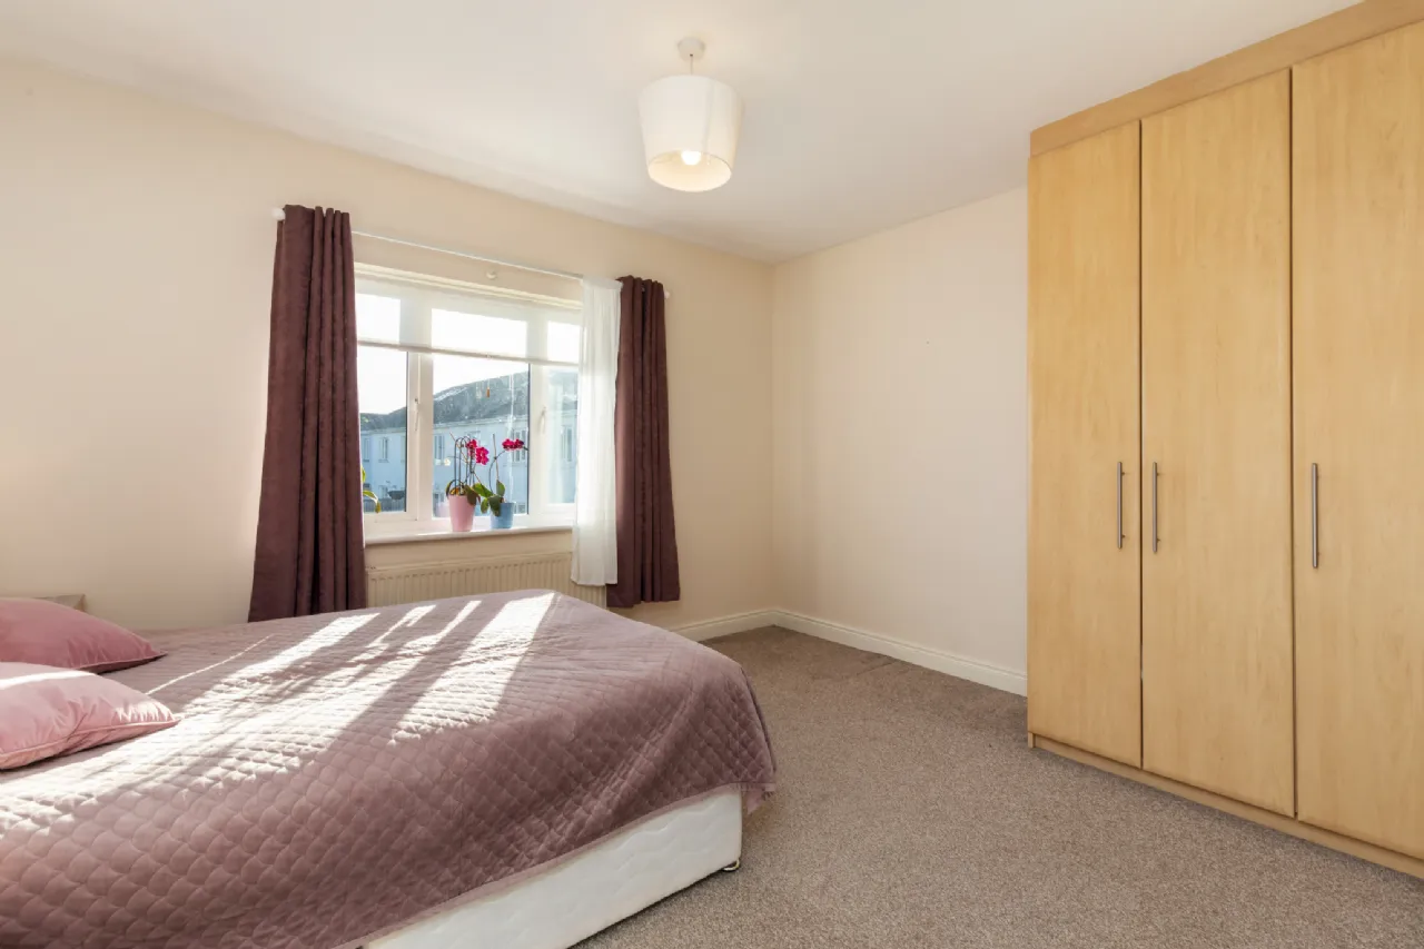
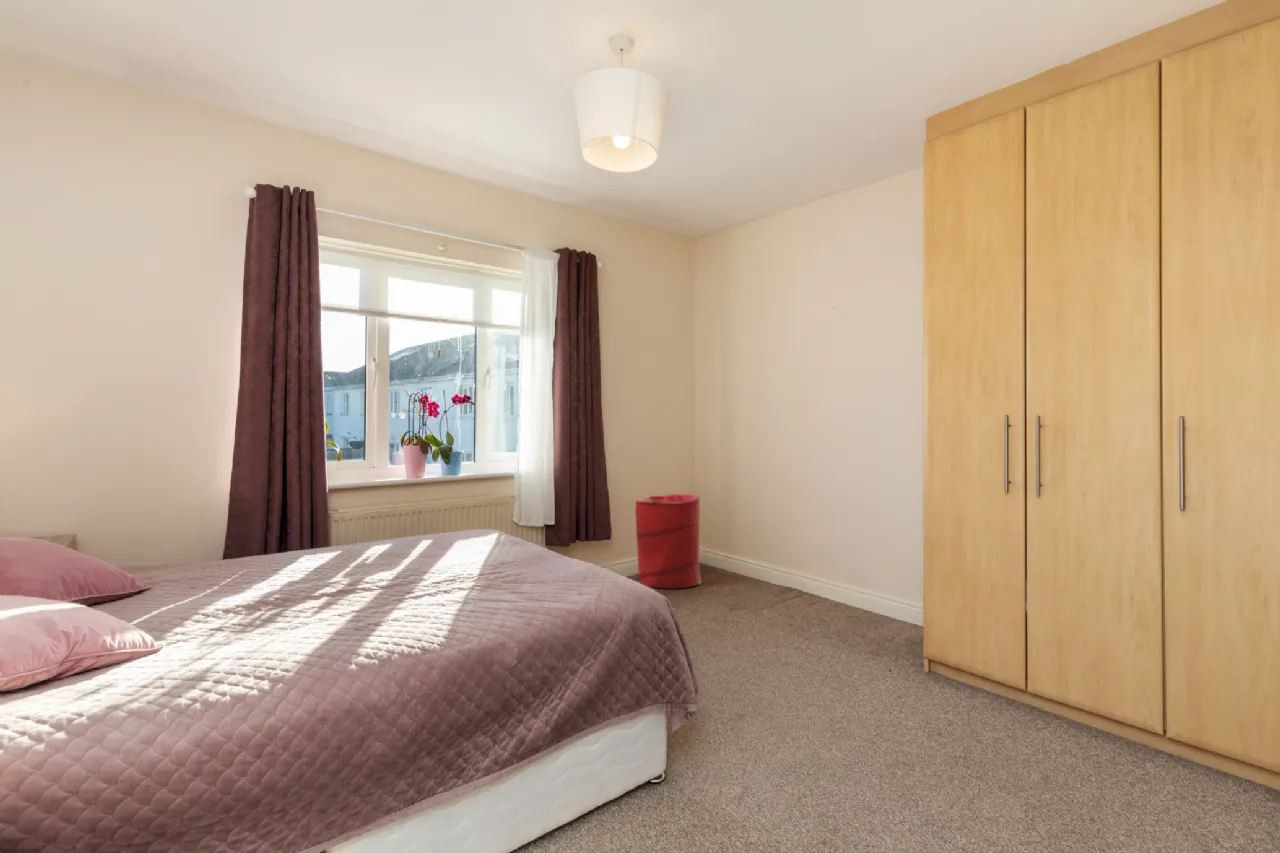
+ laundry hamper [634,493,702,590]
